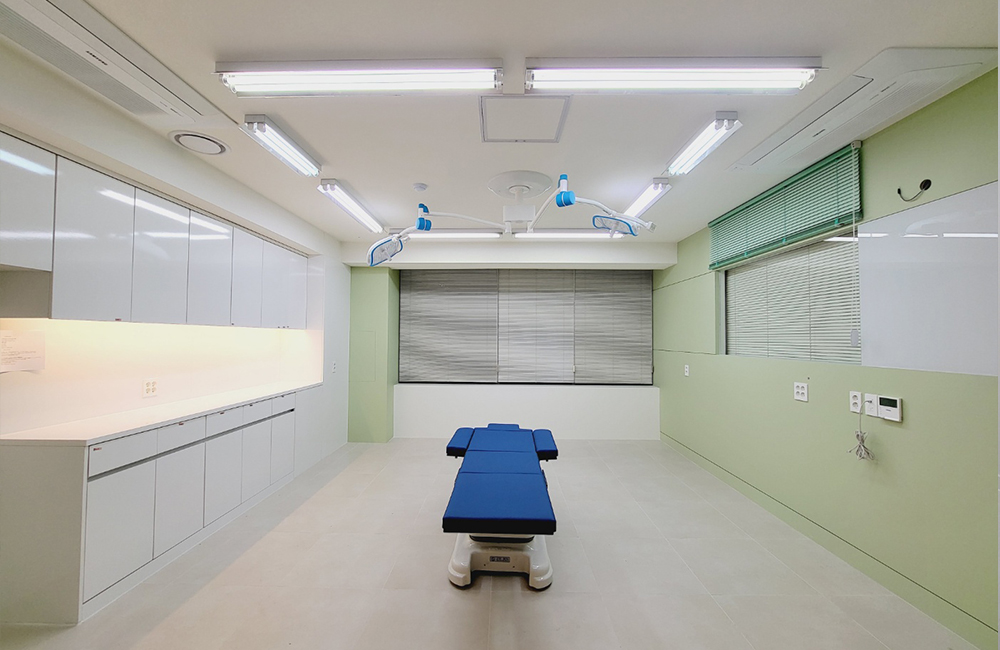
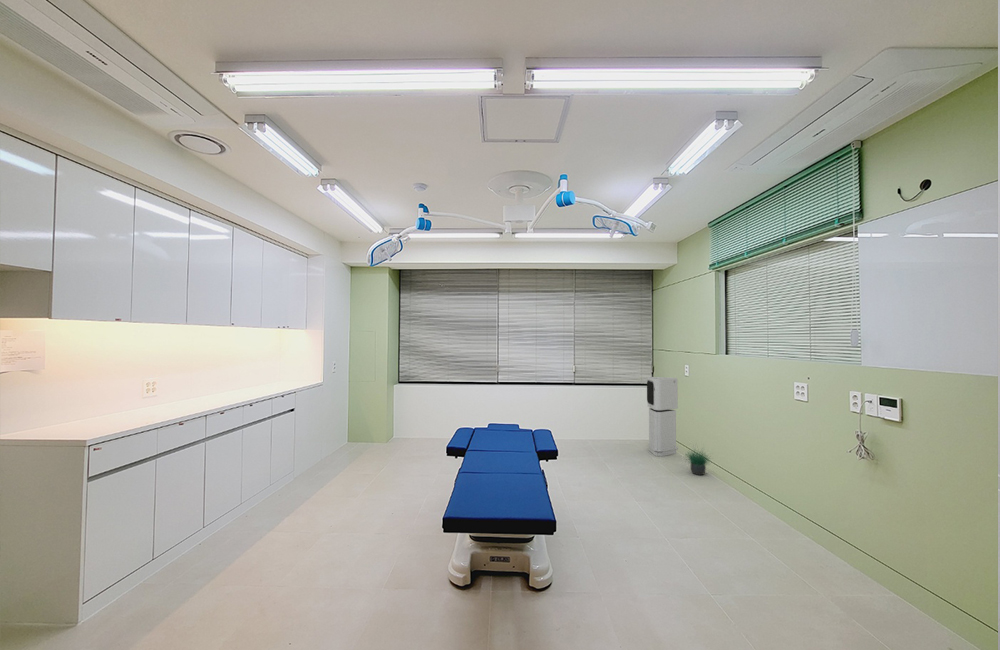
+ potted plant [684,444,715,476]
+ air purifier [646,376,679,457]
